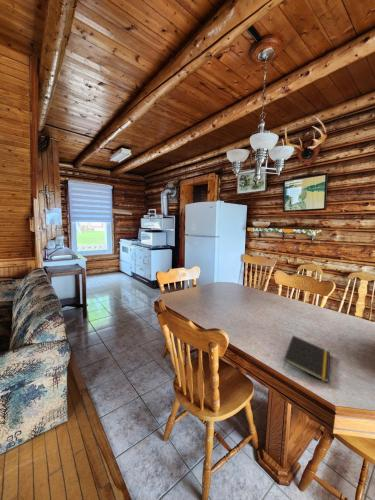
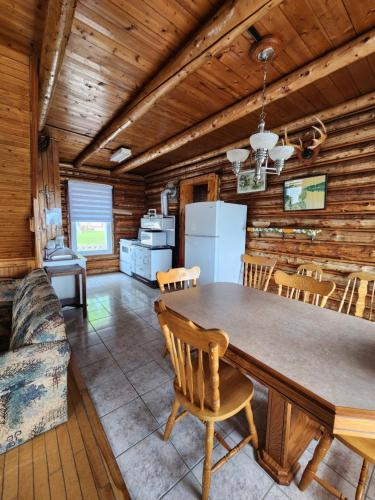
- notepad [282,334,331,384]
